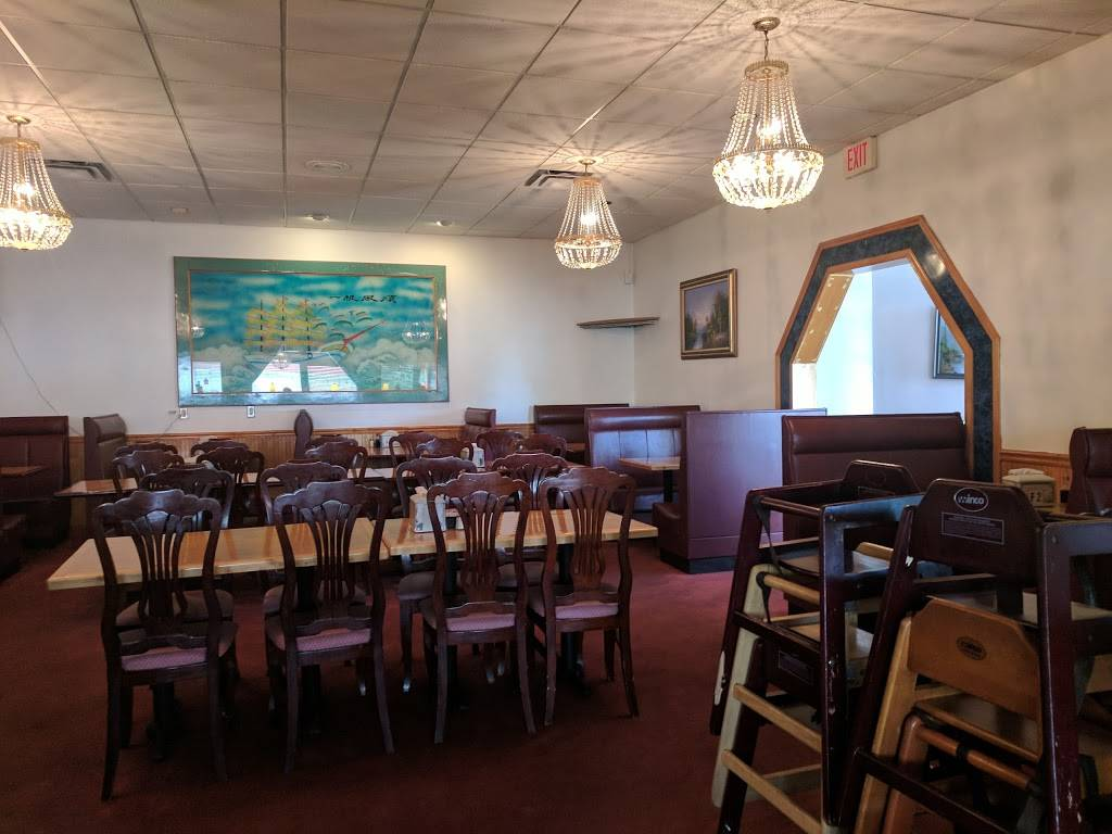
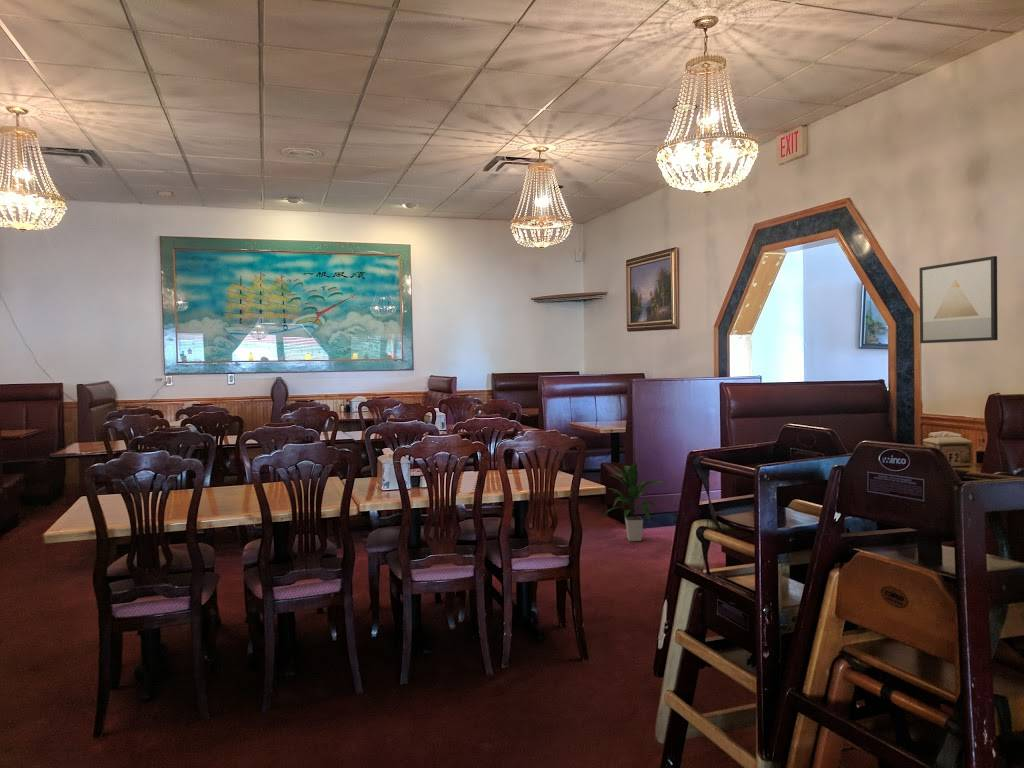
+ wall art [918,255,999,344]
+ indoor plant [600,461,663,542]
